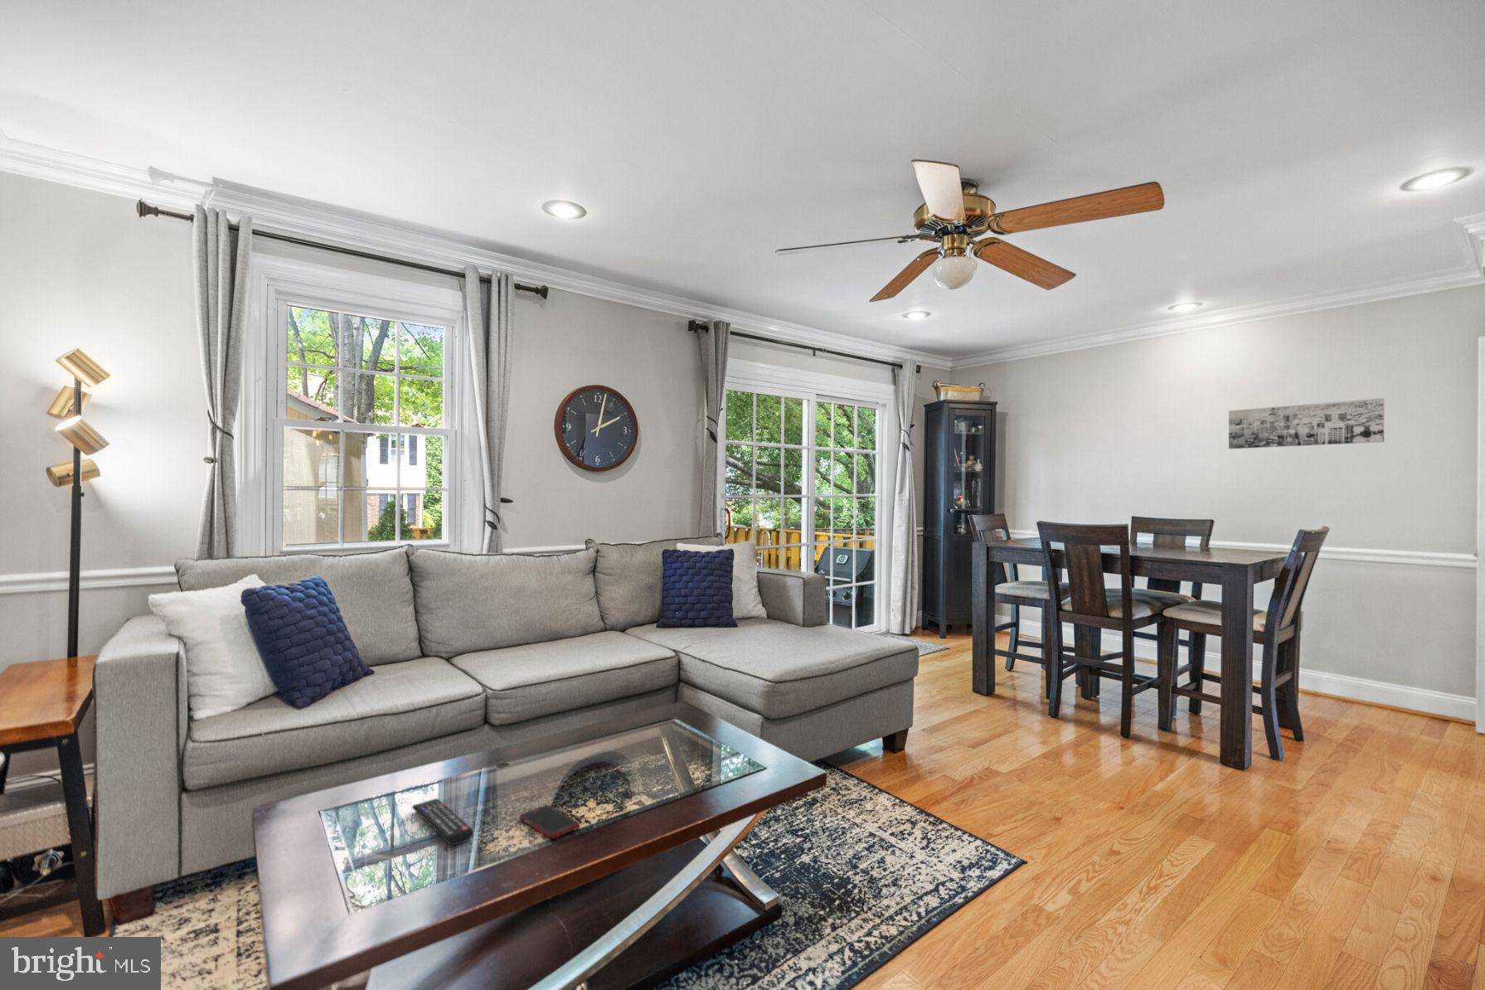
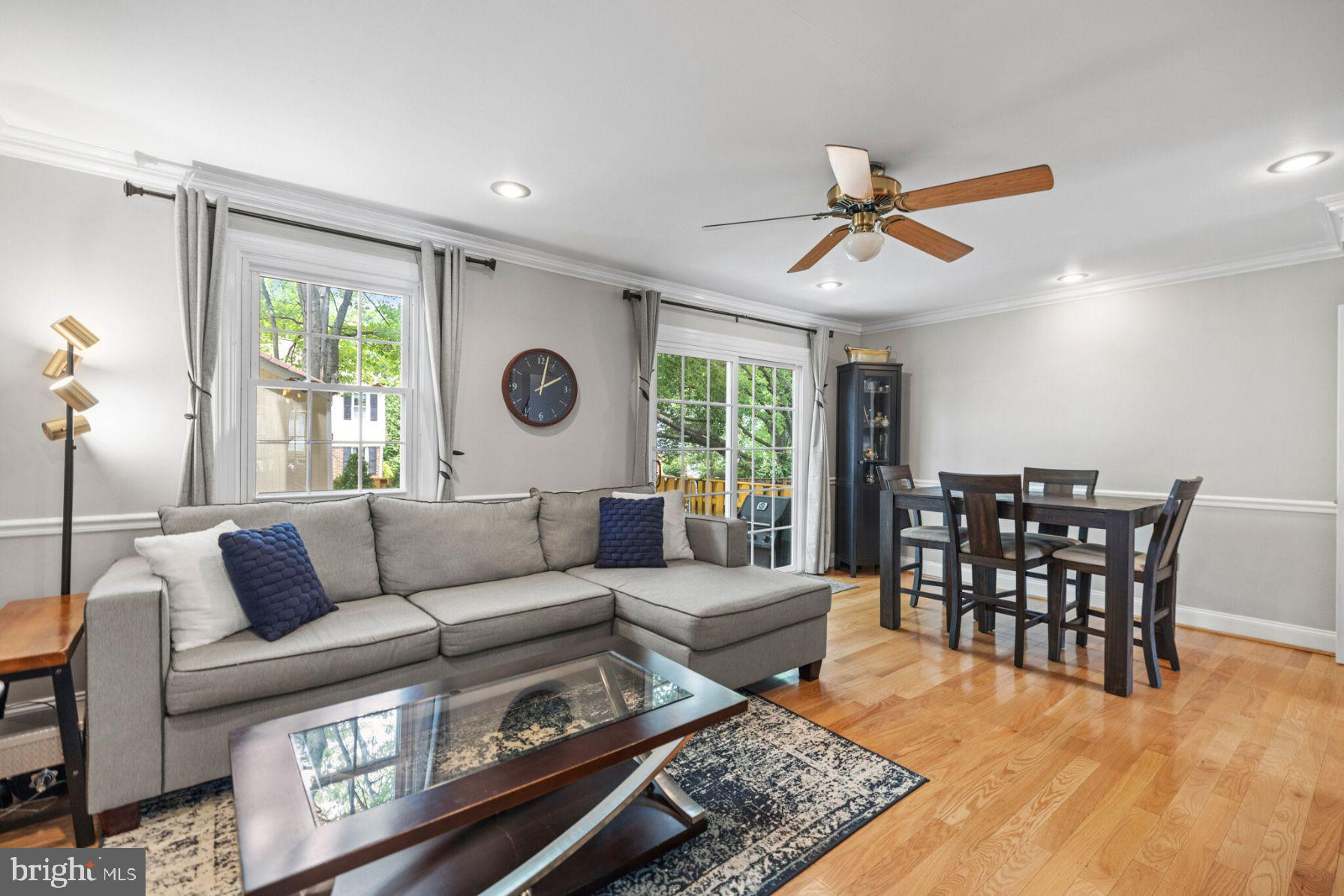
- wall art [1228,397,1384,450]
- remote control [411,798,474,845]
- cell phone [519,804,580,839]
